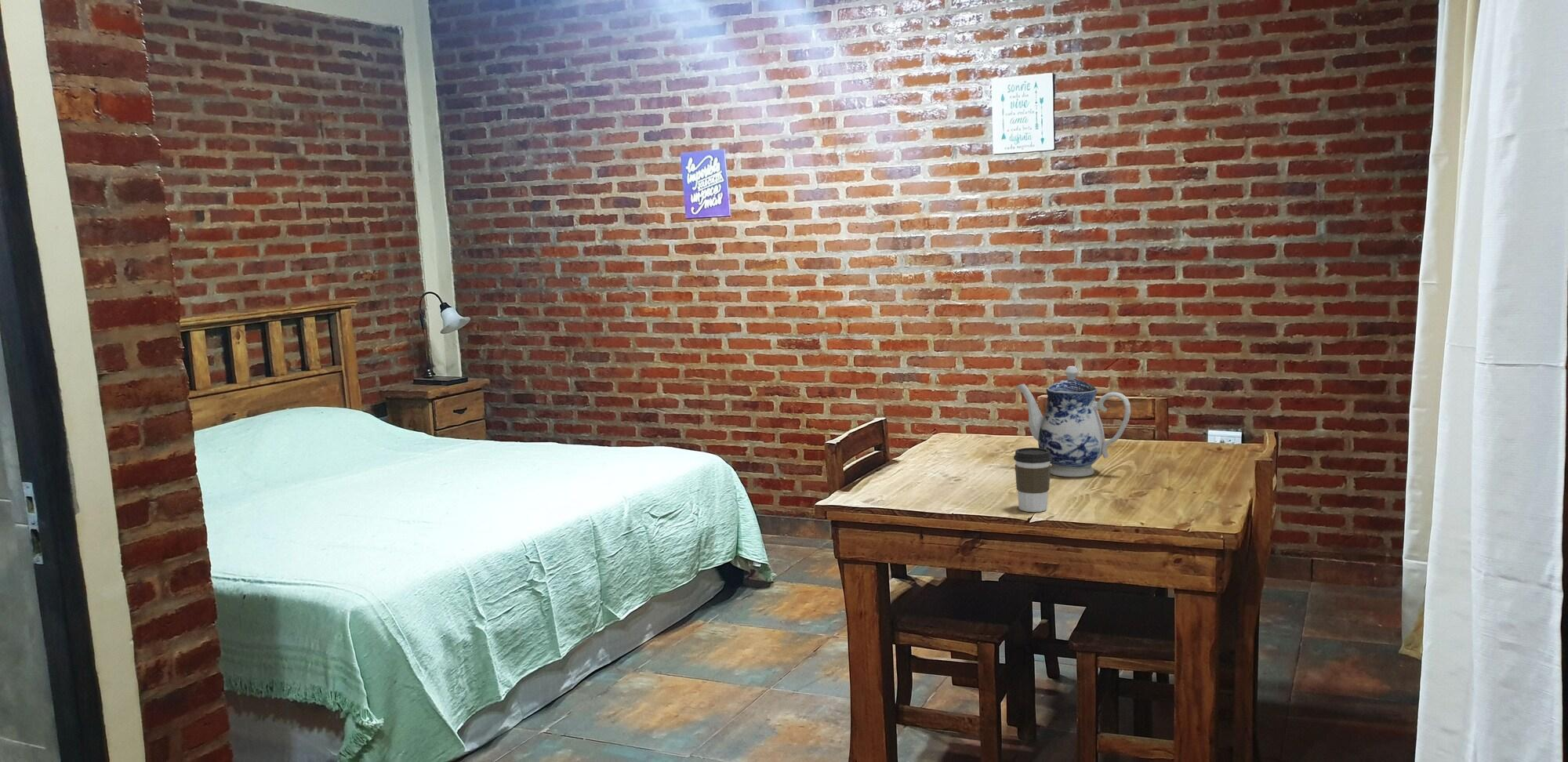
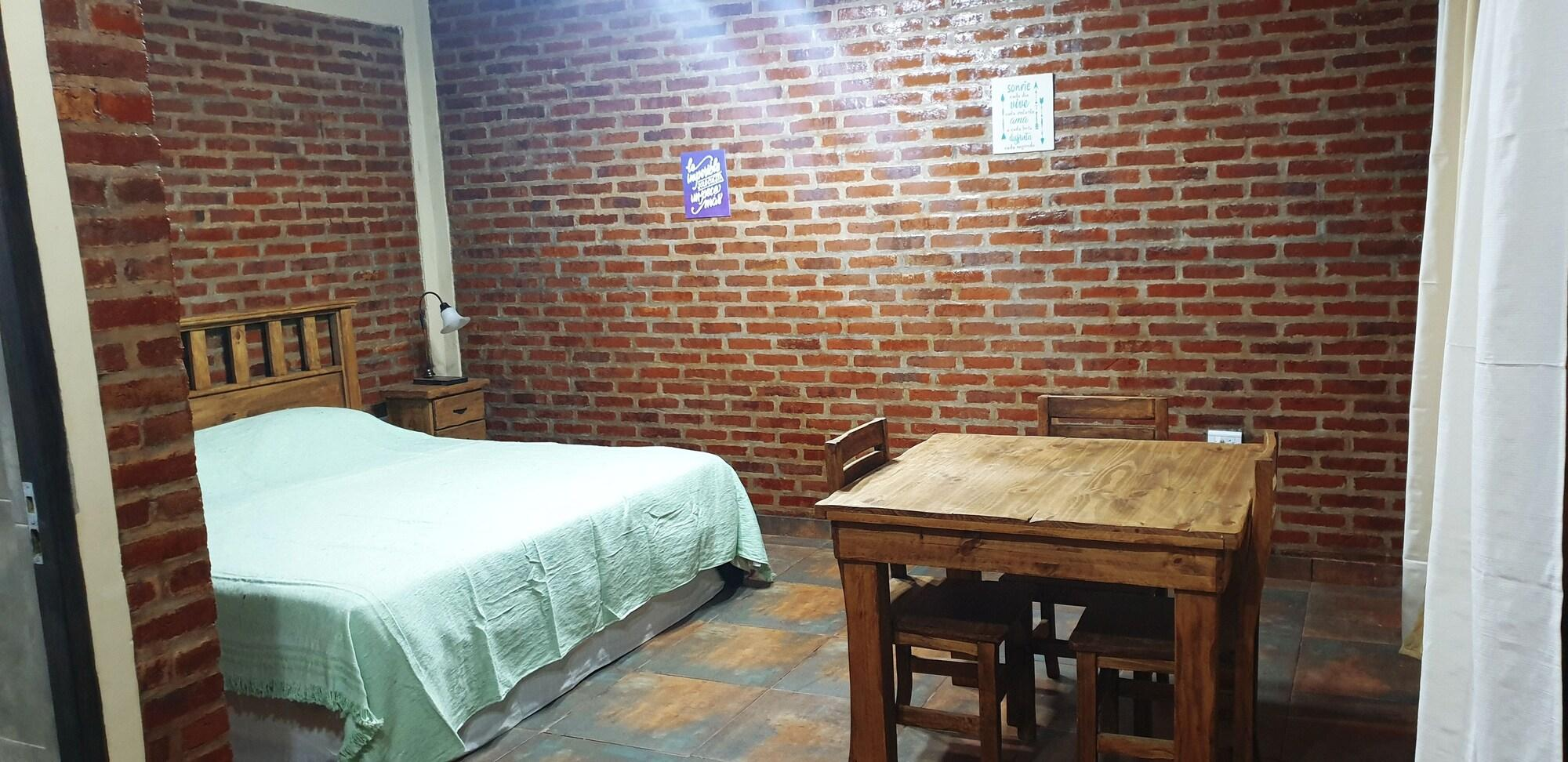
- coffee cup [1013,447,1052,513]
- teapot [1015,365,1131,477]
